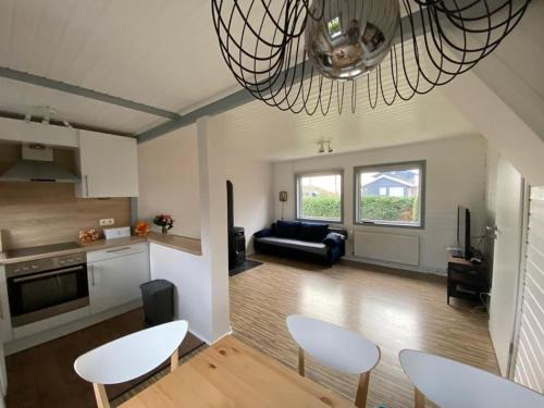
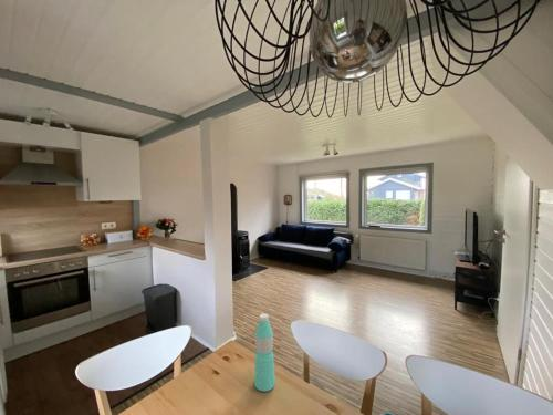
+ water bottle [253,312,276,393]
